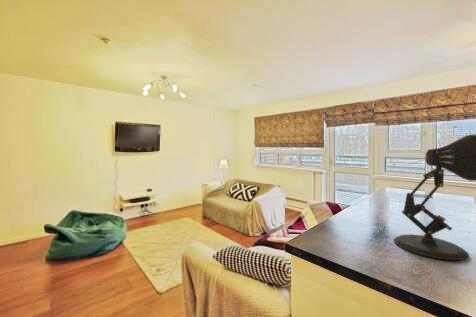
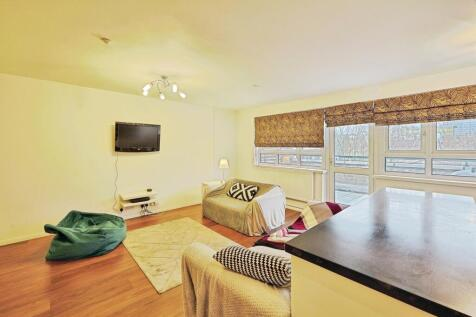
- desk lamp [393,133,476,261]
